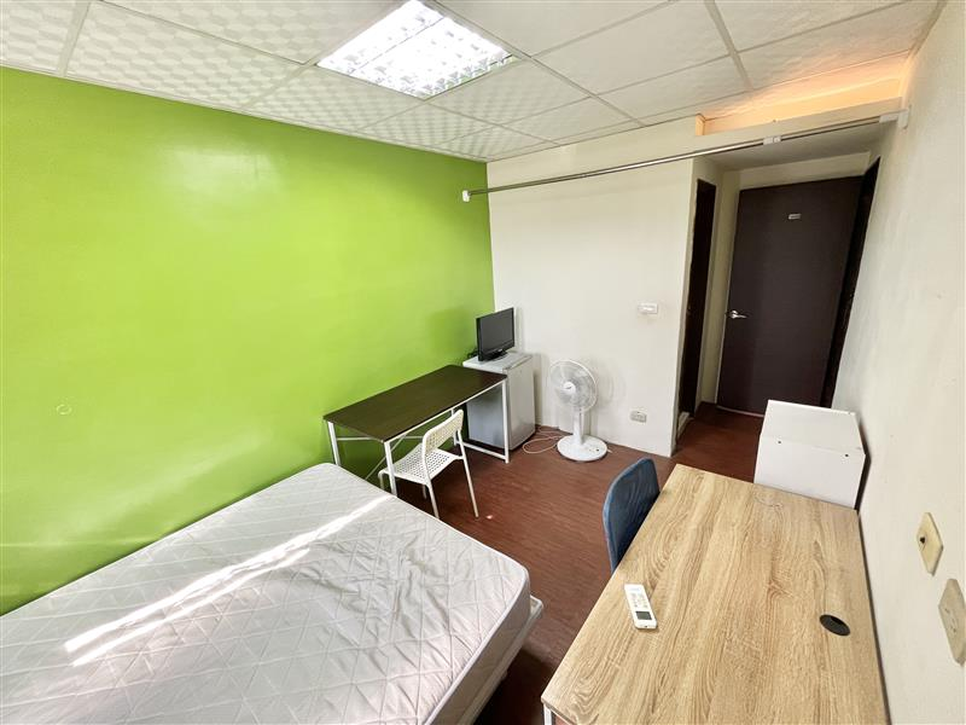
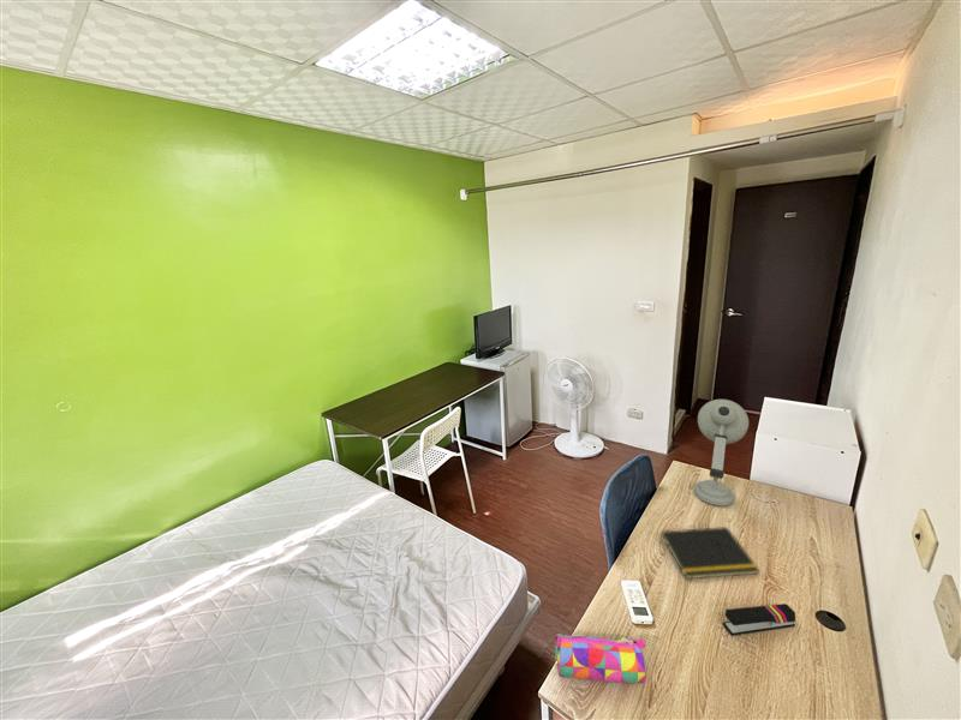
+ desk lamp [693,398,750,506]
+ pencil case [554,632,647,685]
+ notepad [658,526,760,580]
+ stapler [722,602,796,637]
